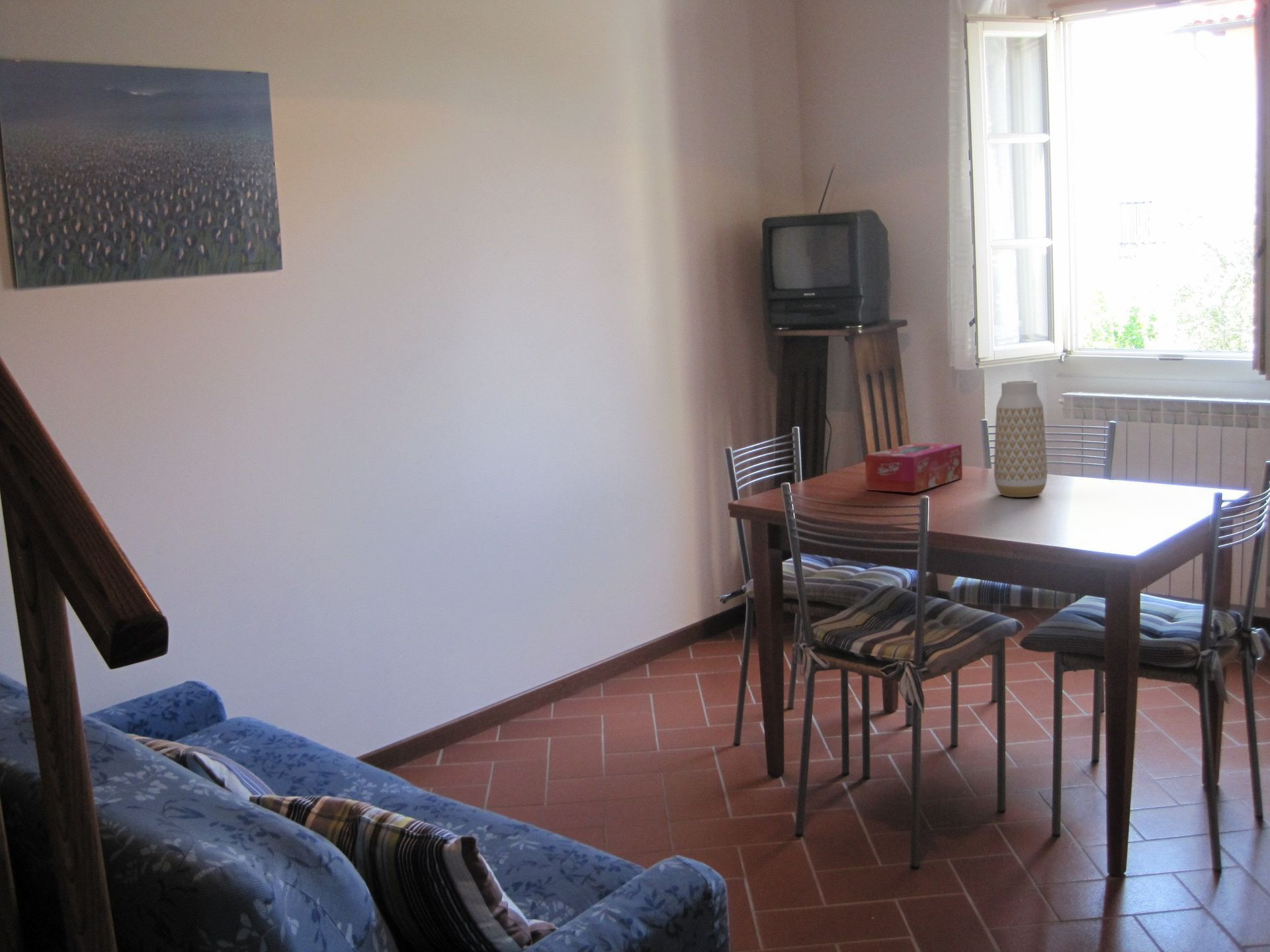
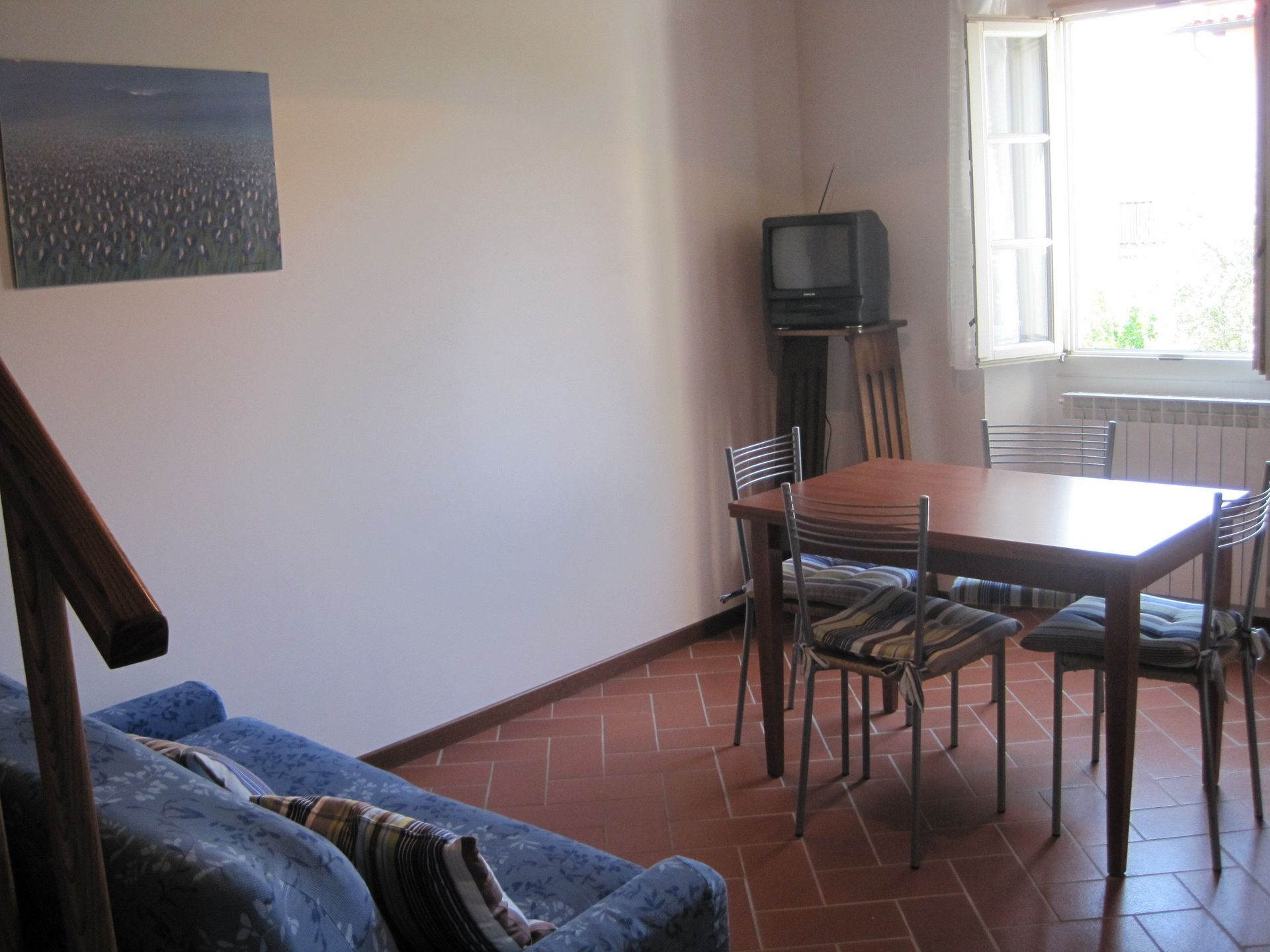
- tissue box [865,442,963,493]
- vase [994,380,1048,498]
